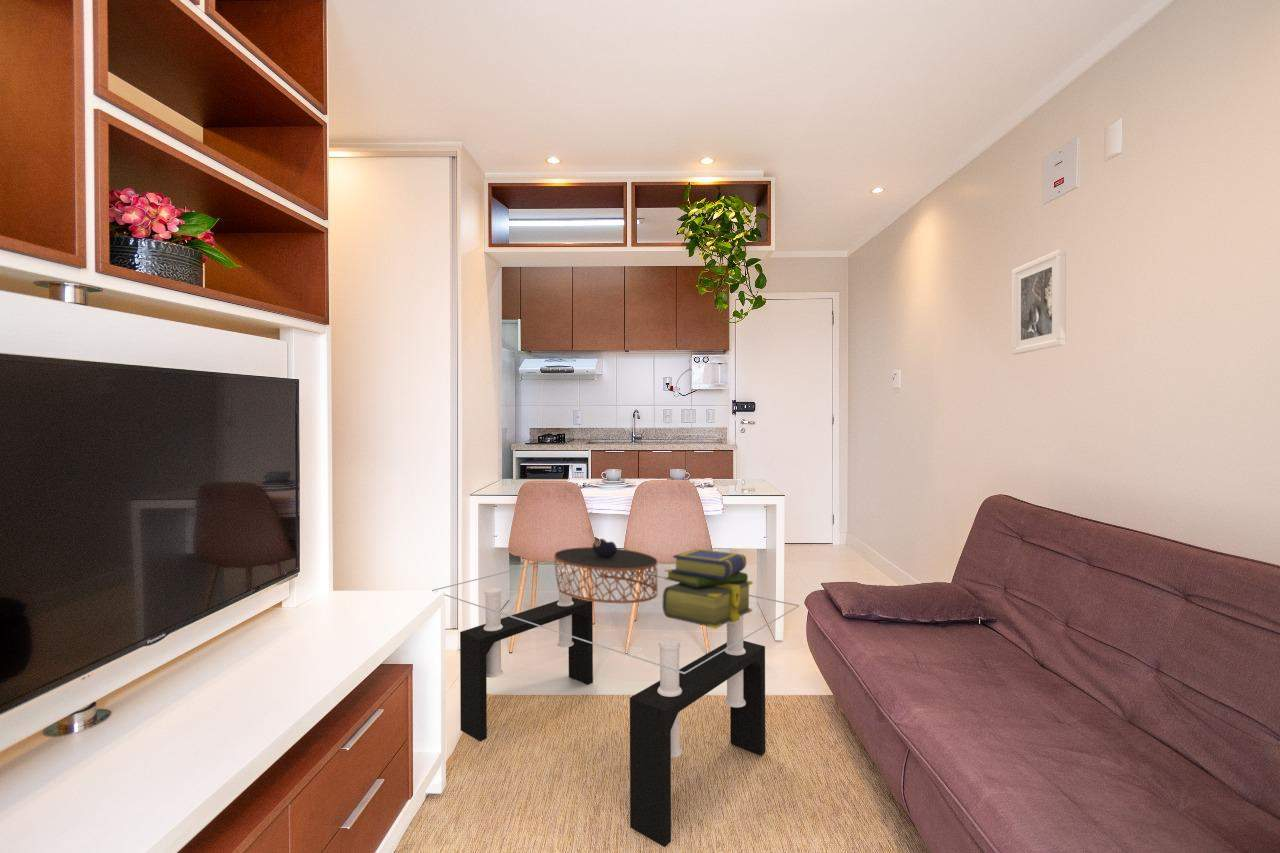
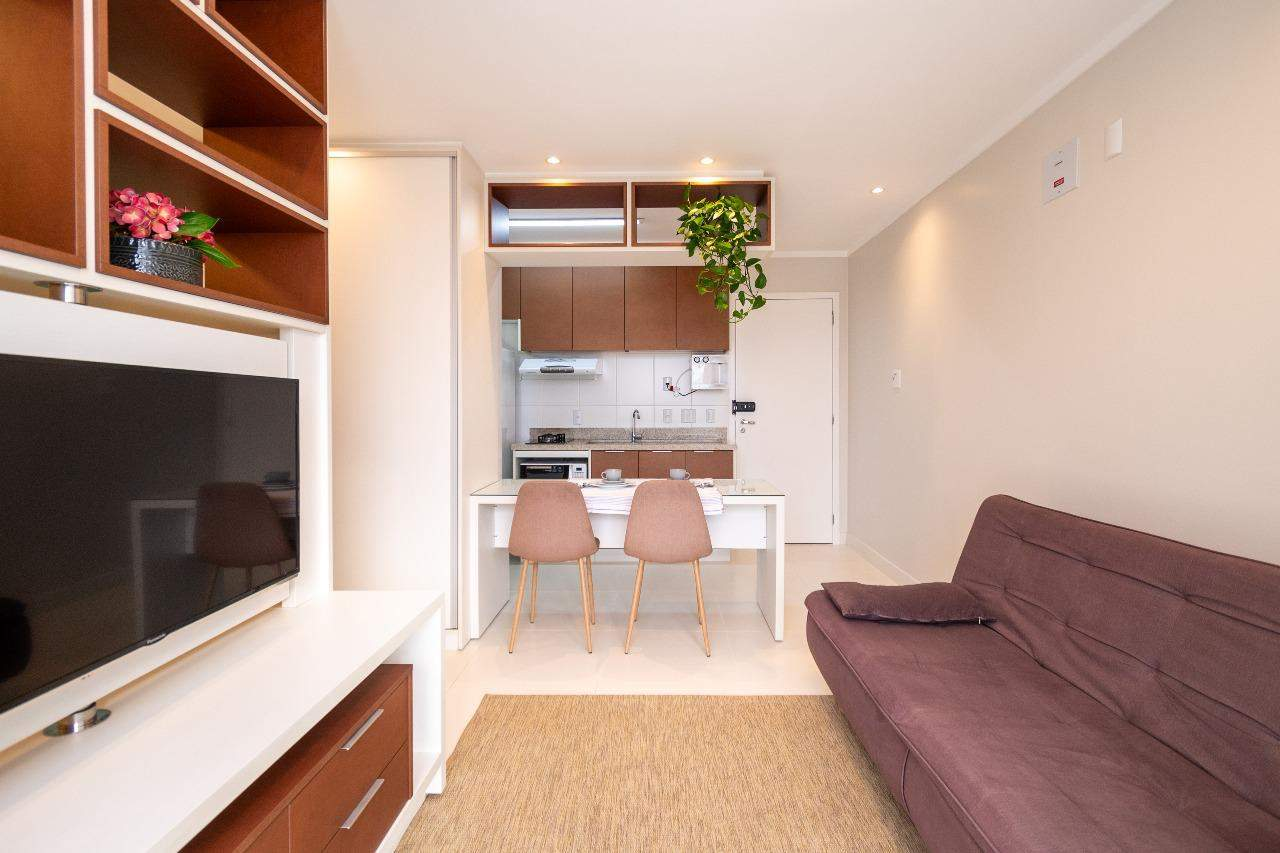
- stack of books [662,548,754,630]
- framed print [1011,248,1067,355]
- coffee table [431,559,800,848]
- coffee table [554,538,658,604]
